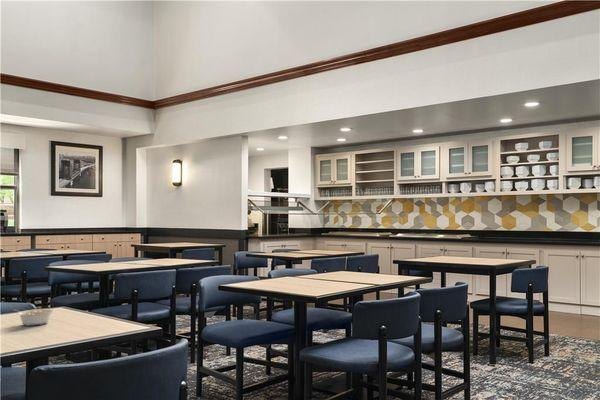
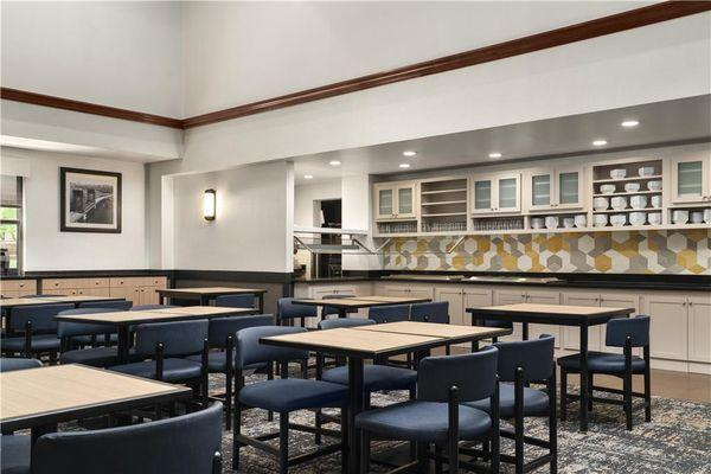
- legume [12,308,55,327]
